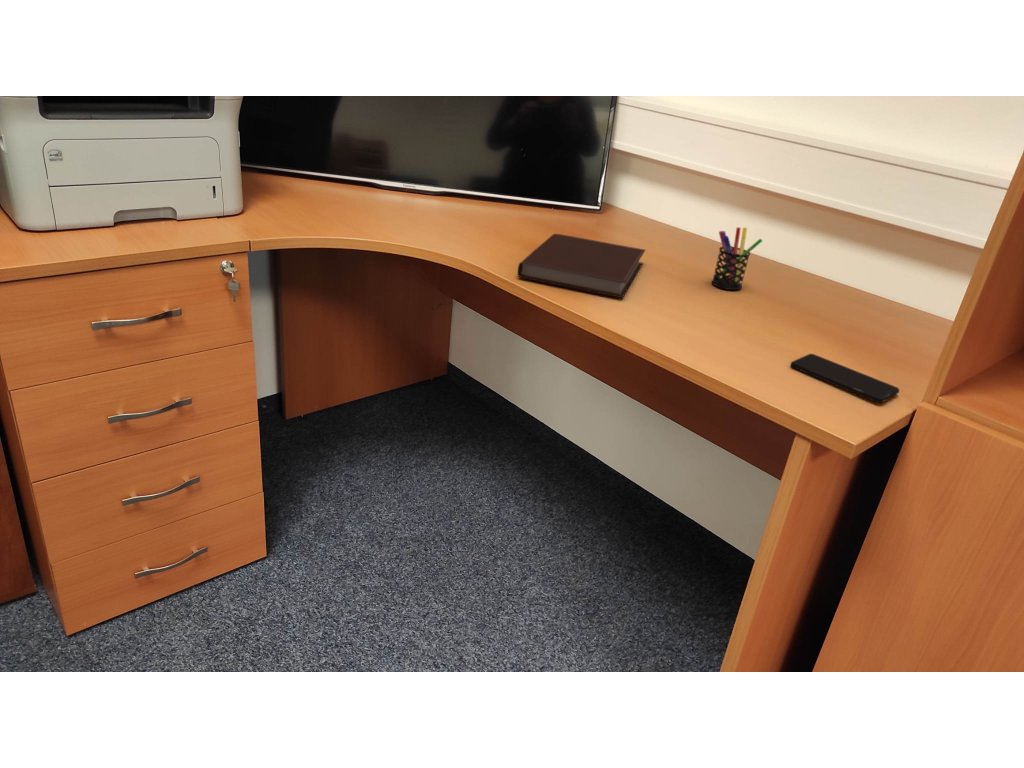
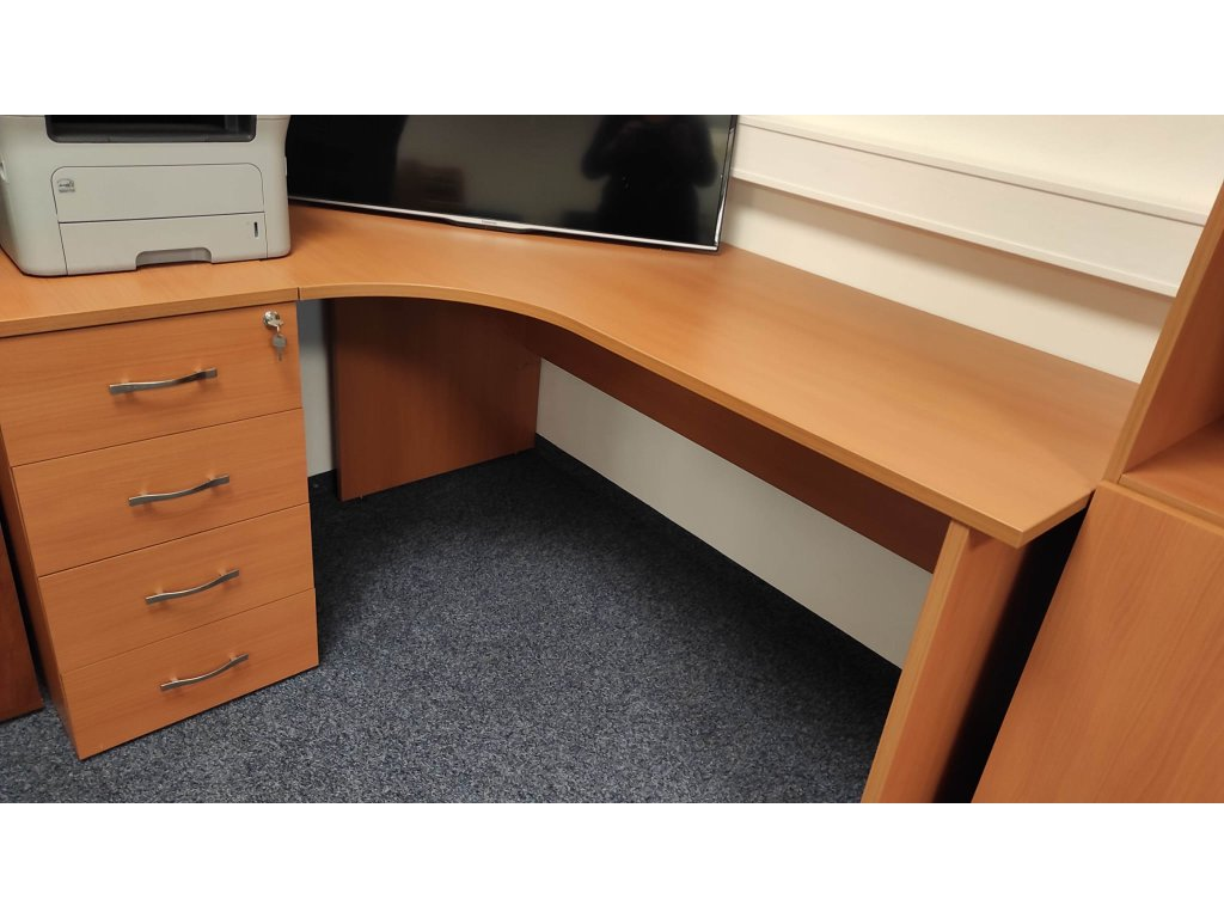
- pen holder [711,226,763,291]
- smartphone [790,353,900,404]
- notebook [517,233,646,299]
